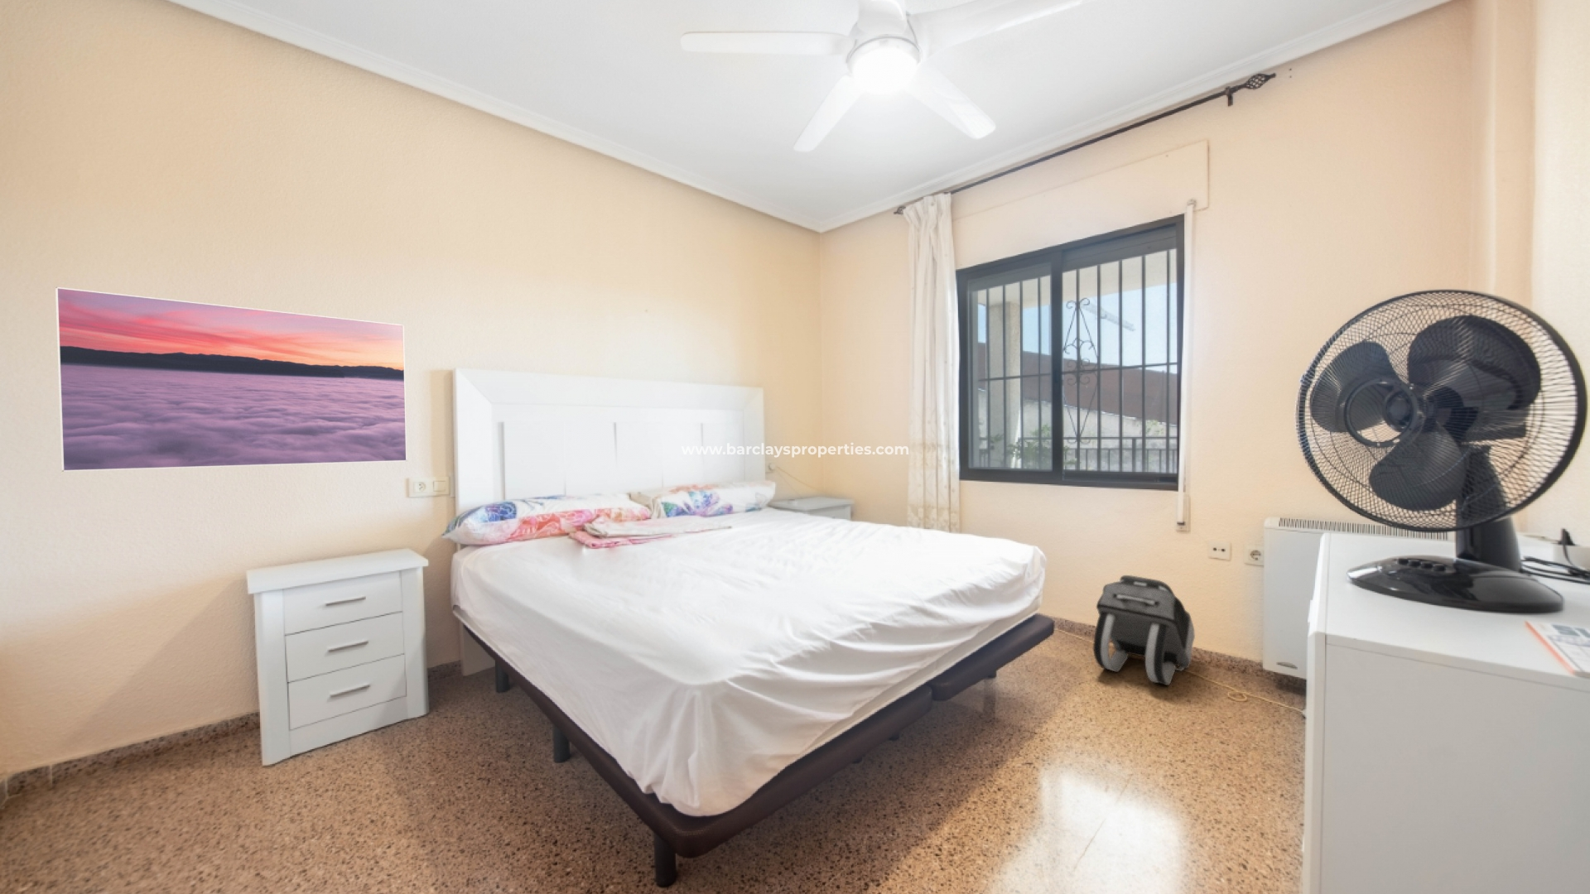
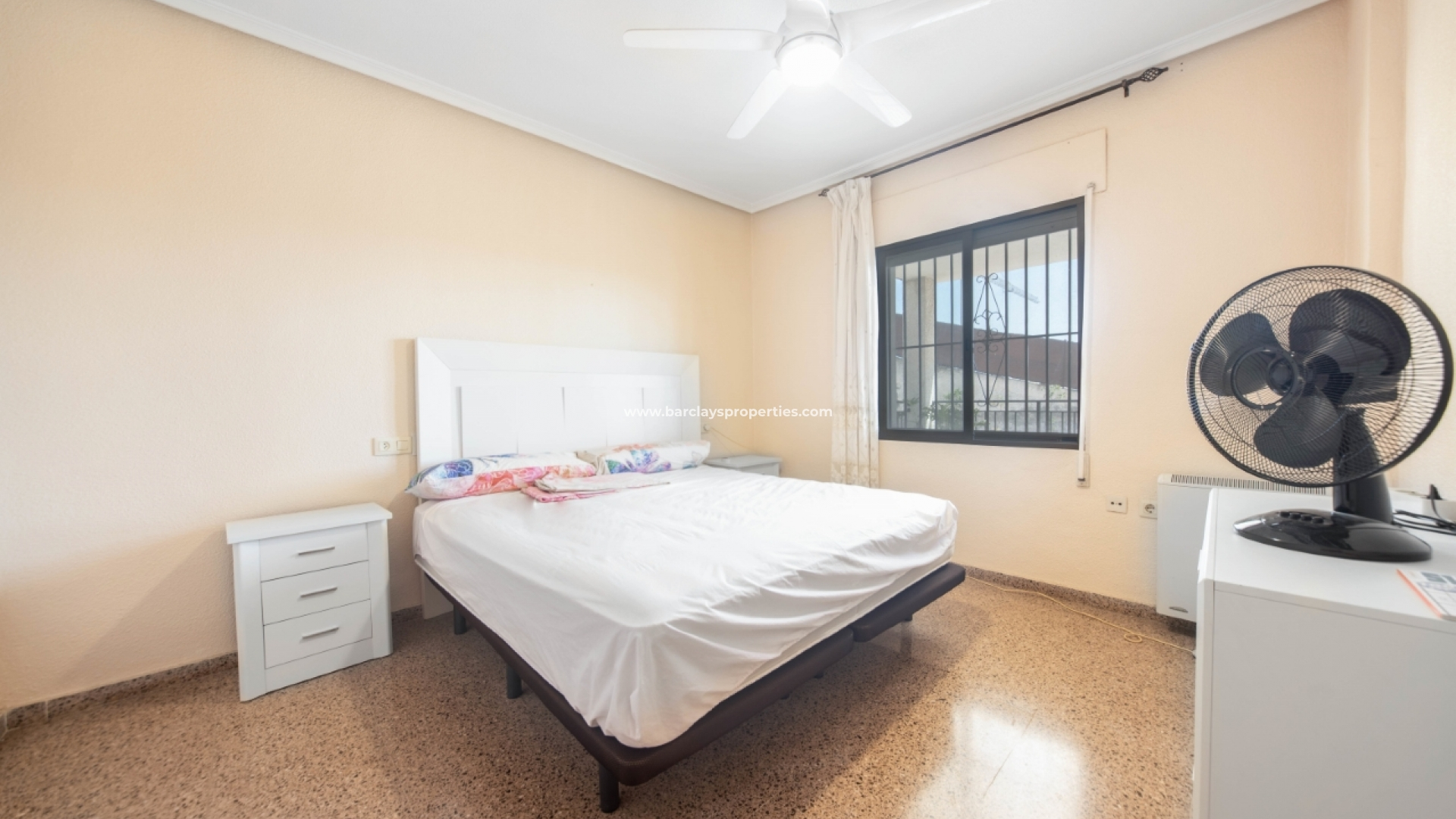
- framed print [55,286,408,473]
- backpack [1092,574,1196,687]
